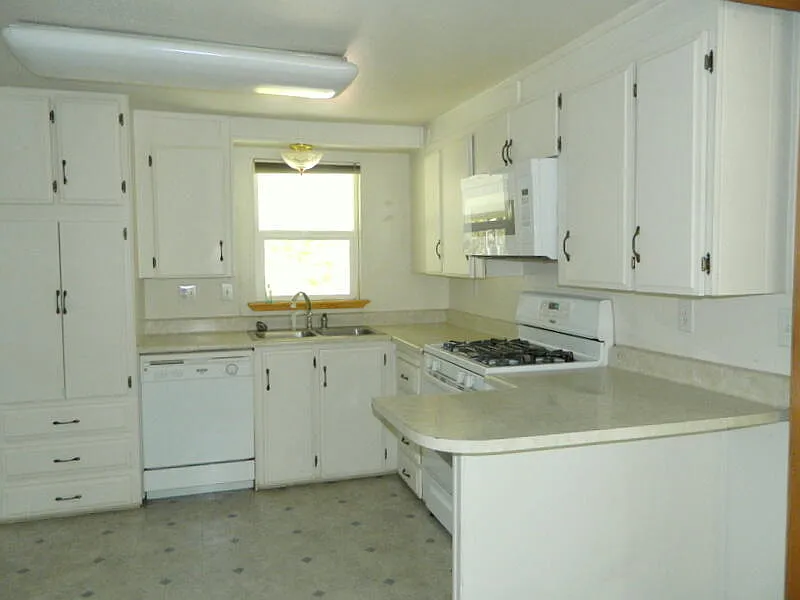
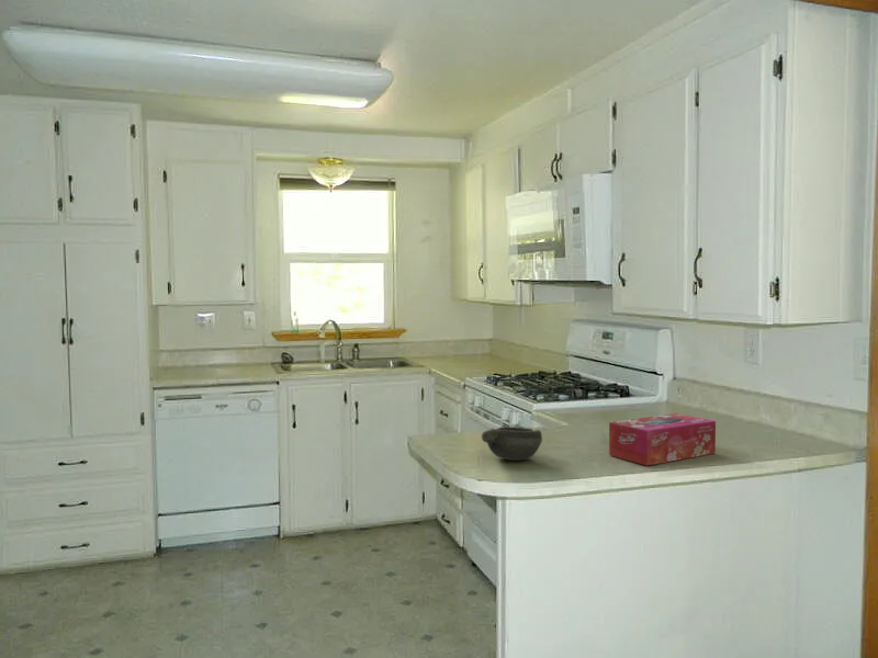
+ tissue box [608,412,717,467]
+ bowl [481,426,543,462]
